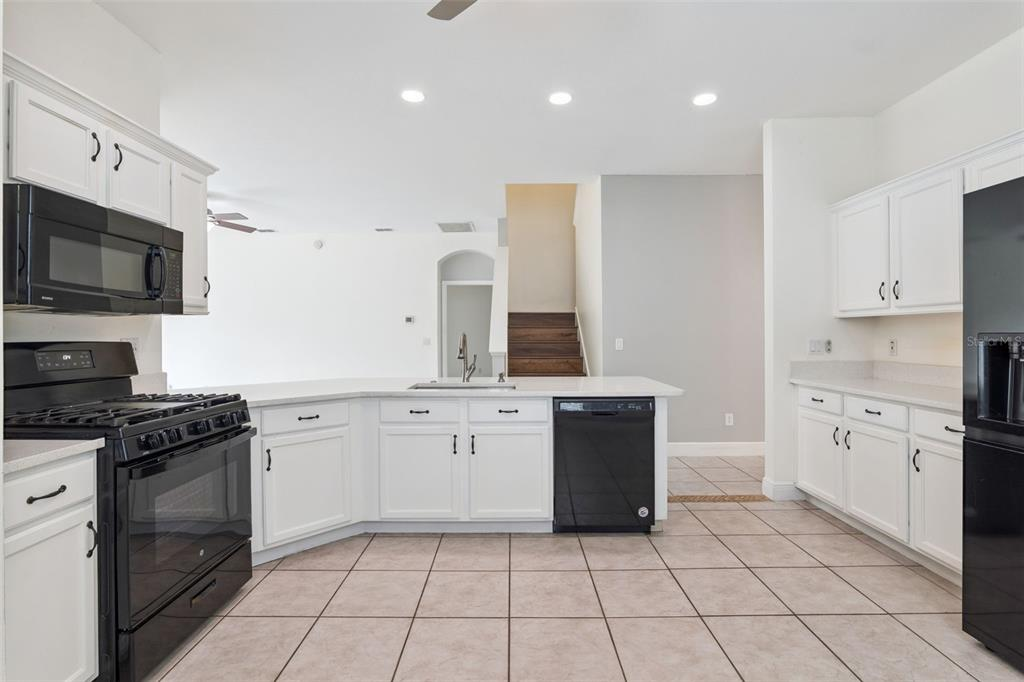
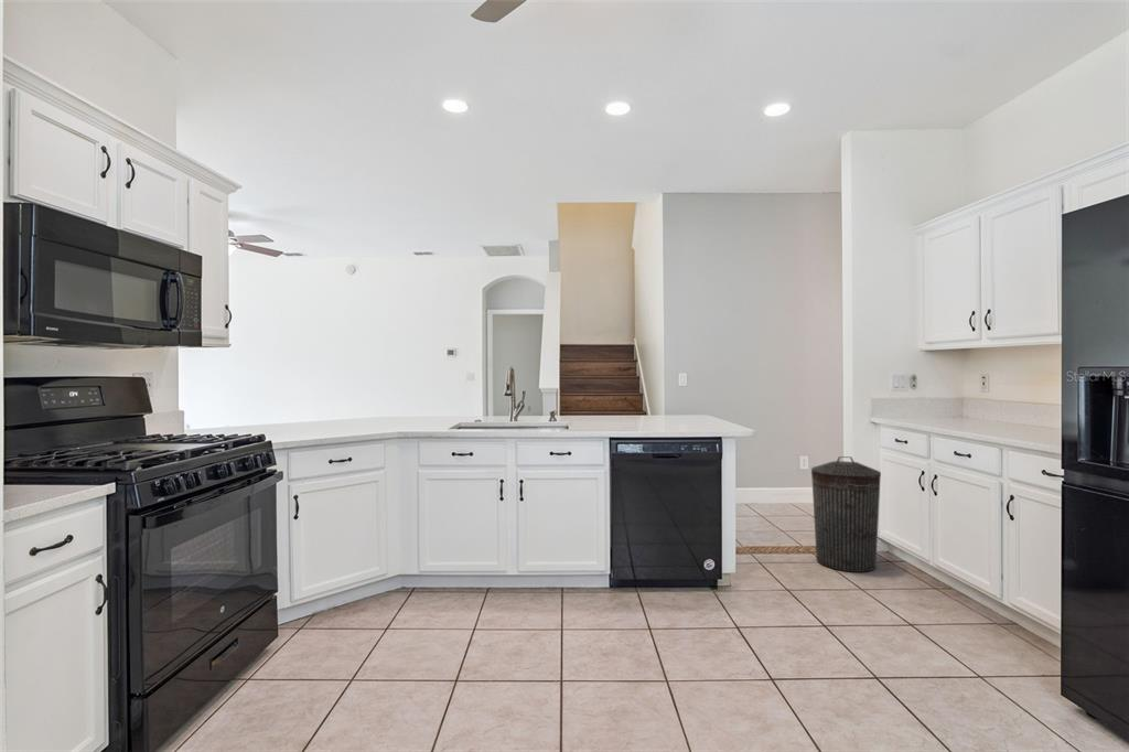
+ trash can [810,455,882,573]
